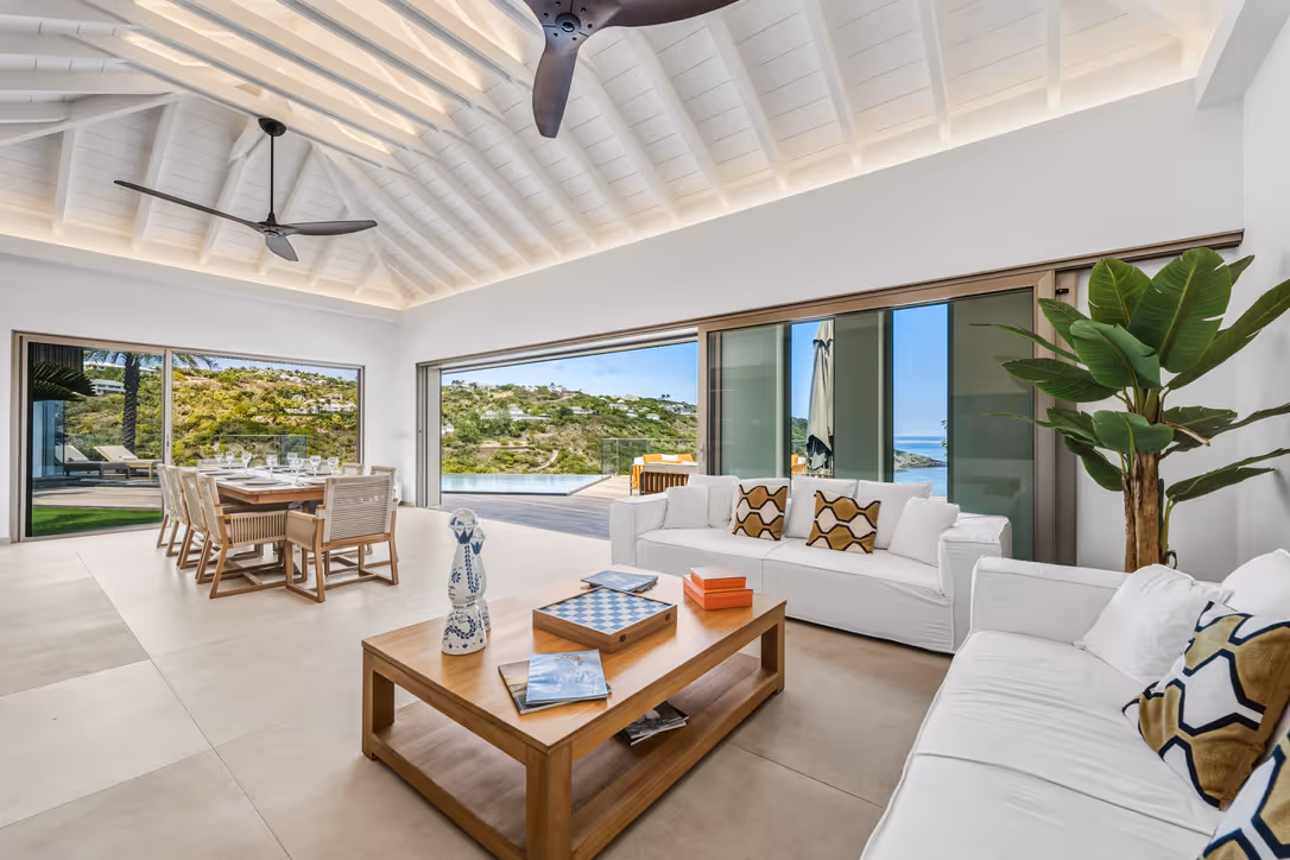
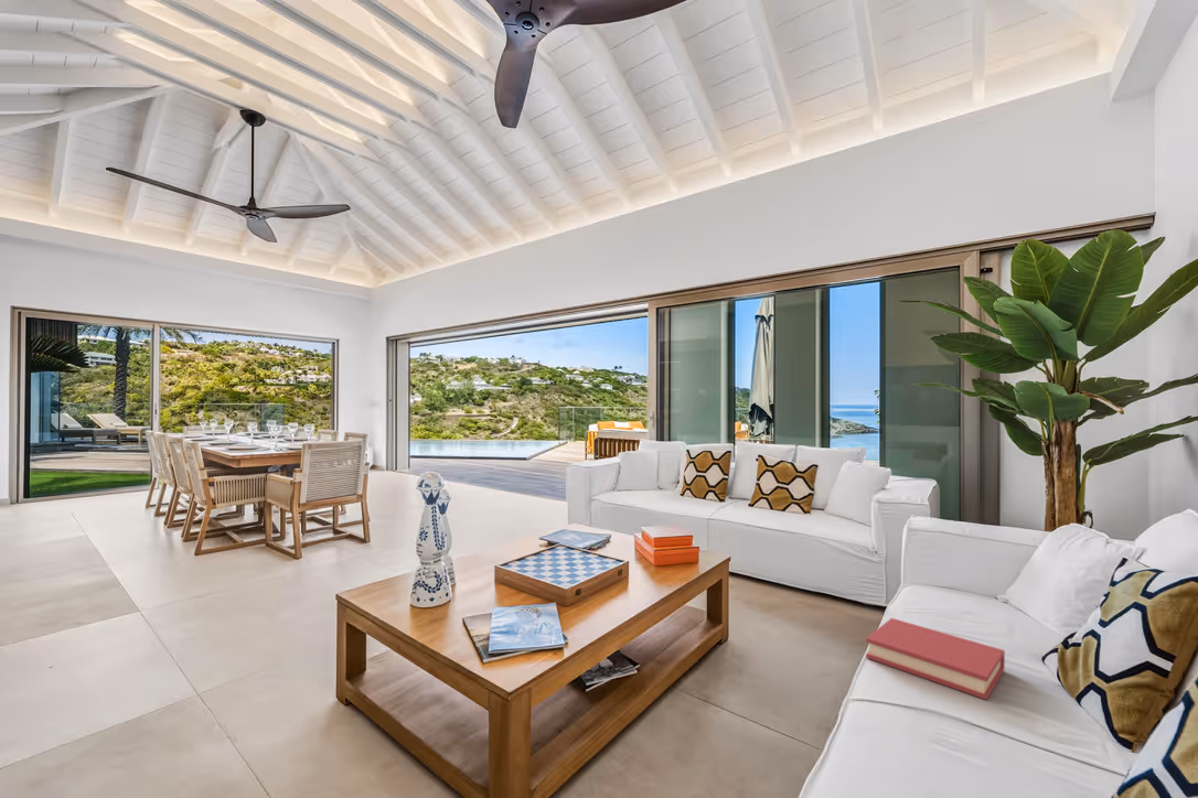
+ hardback book [865,617,1006,701]
